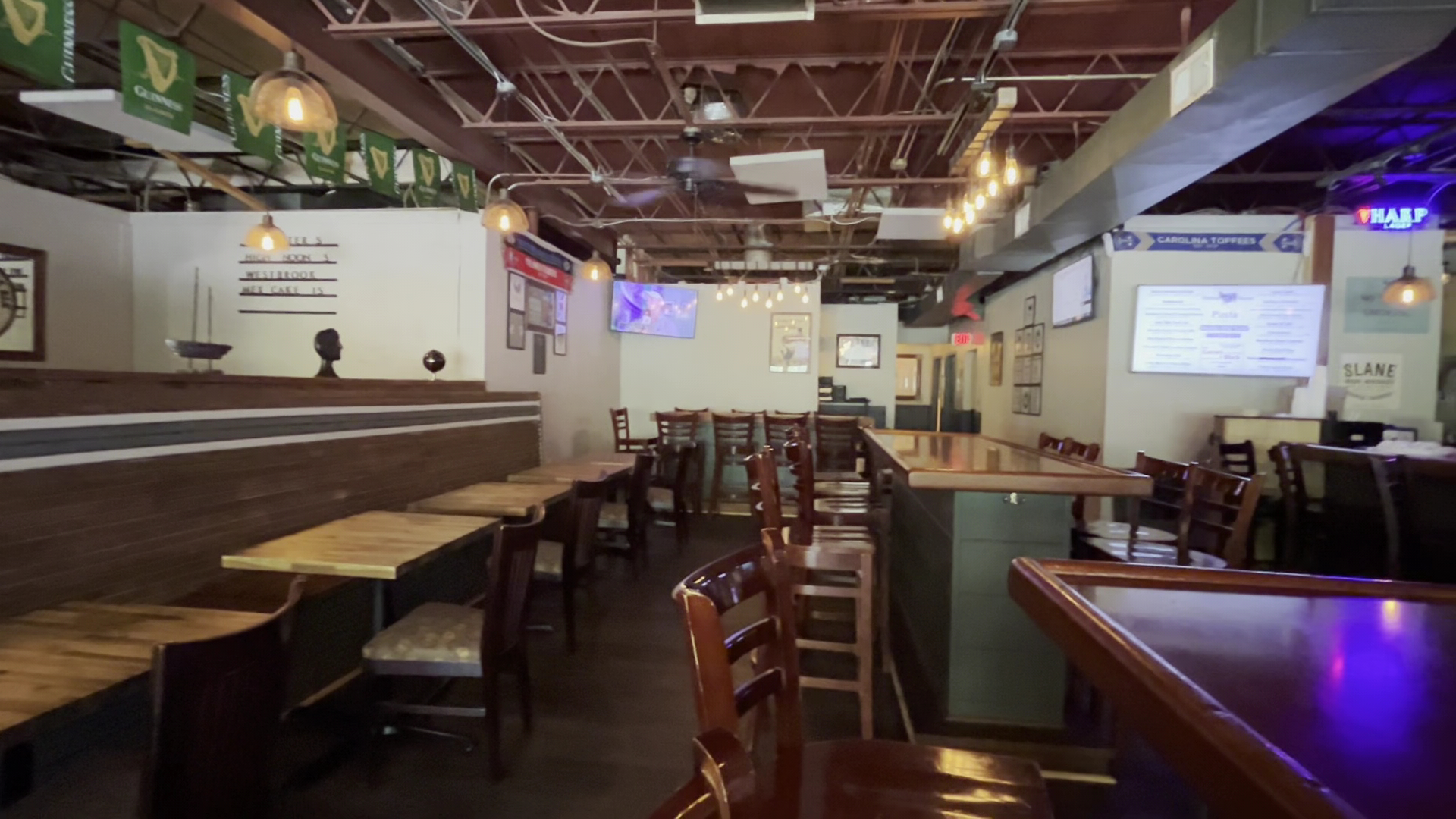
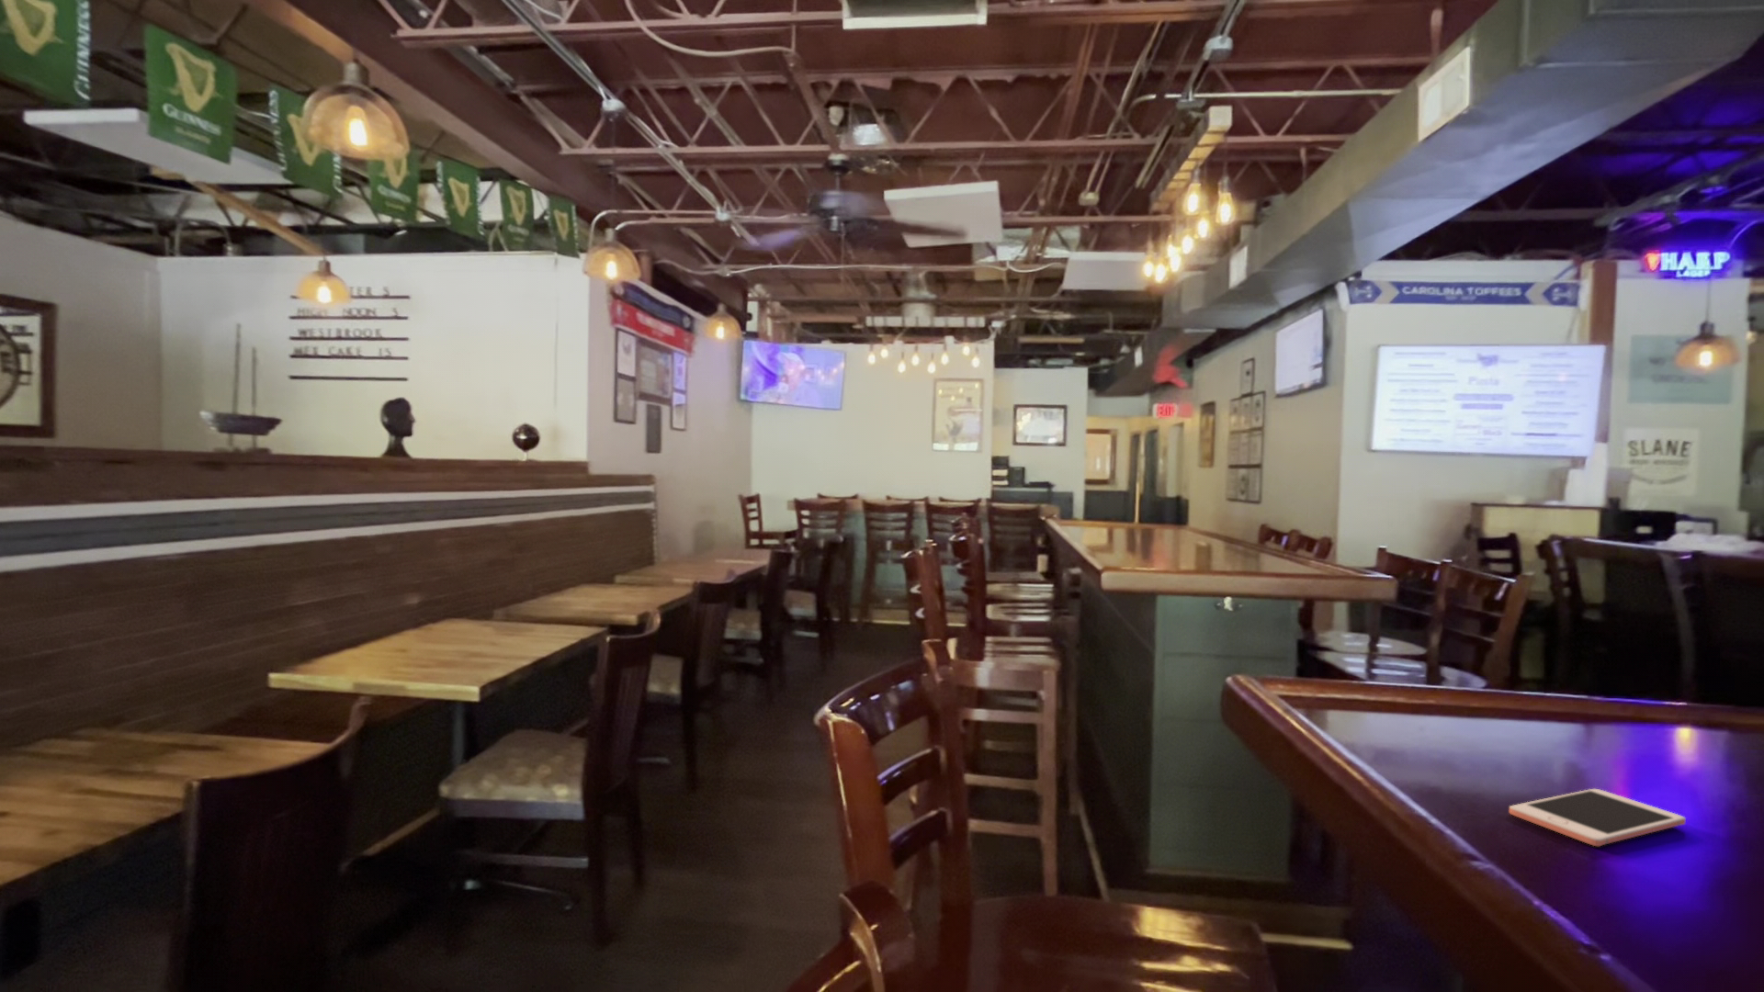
+ cell phone [1508,789,1686,847]
